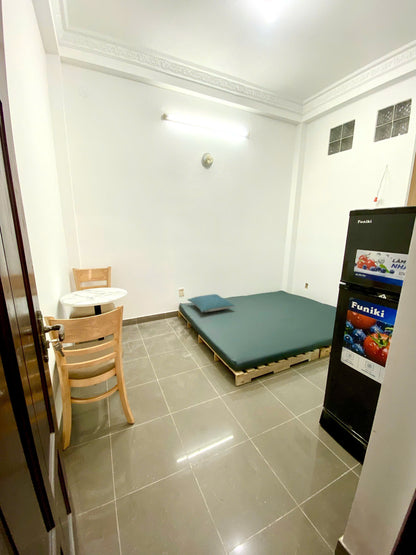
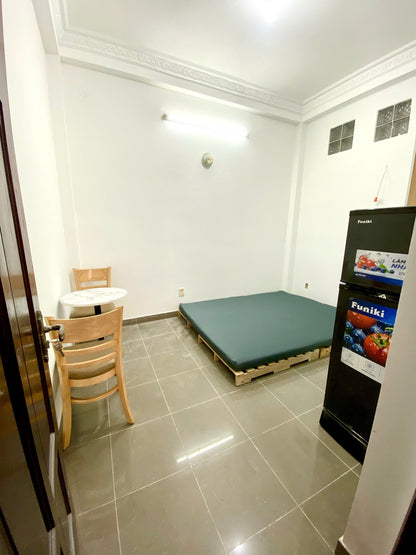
- pillow [186,293,236,313]
